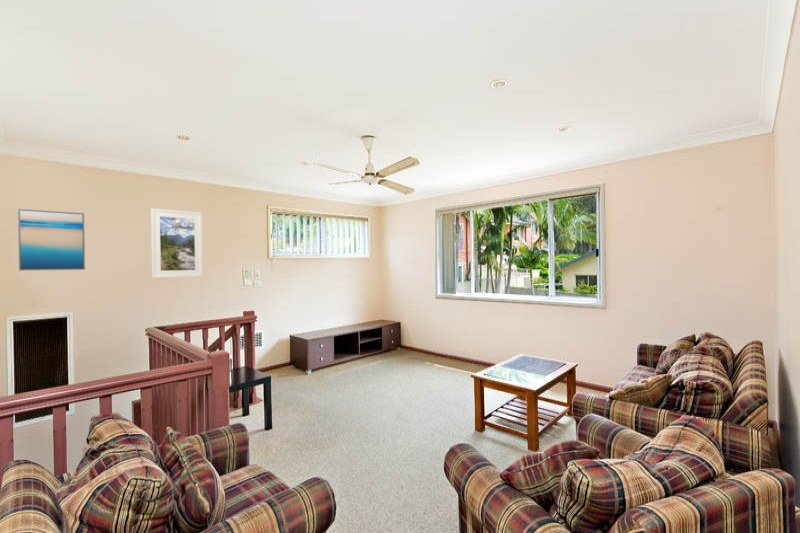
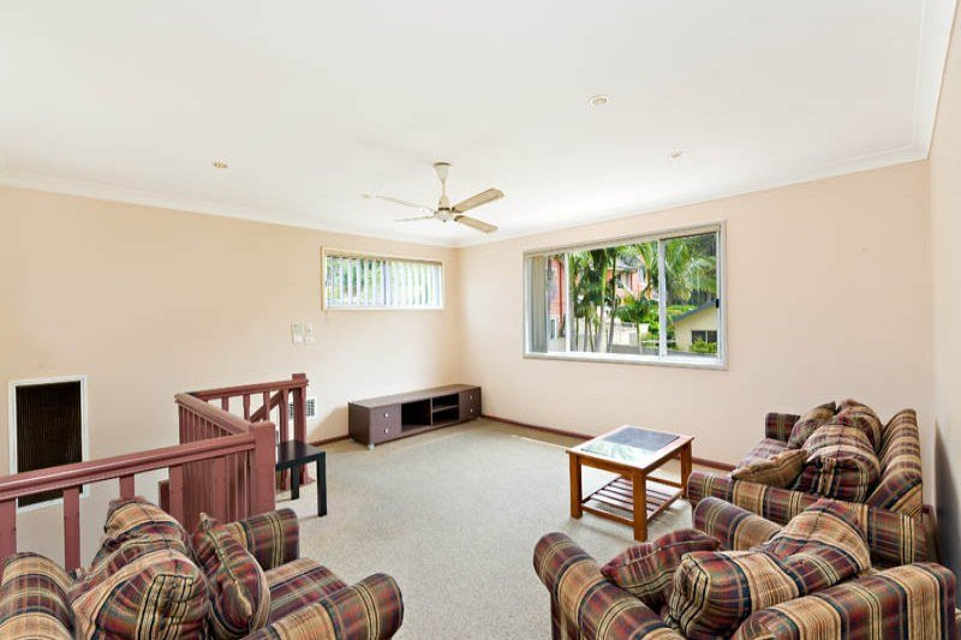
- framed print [150,208,204,279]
- wall art [17,208,86,272]
